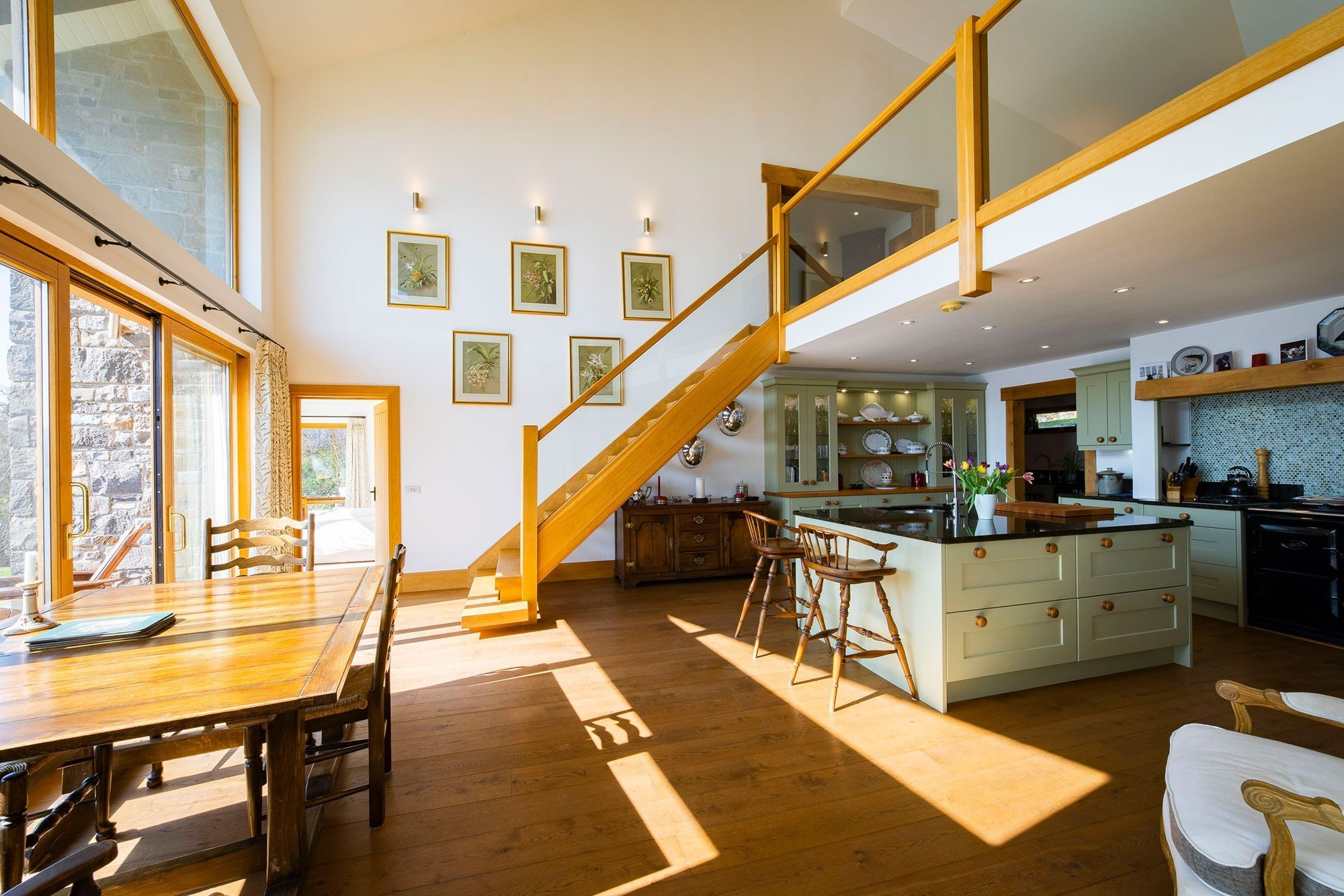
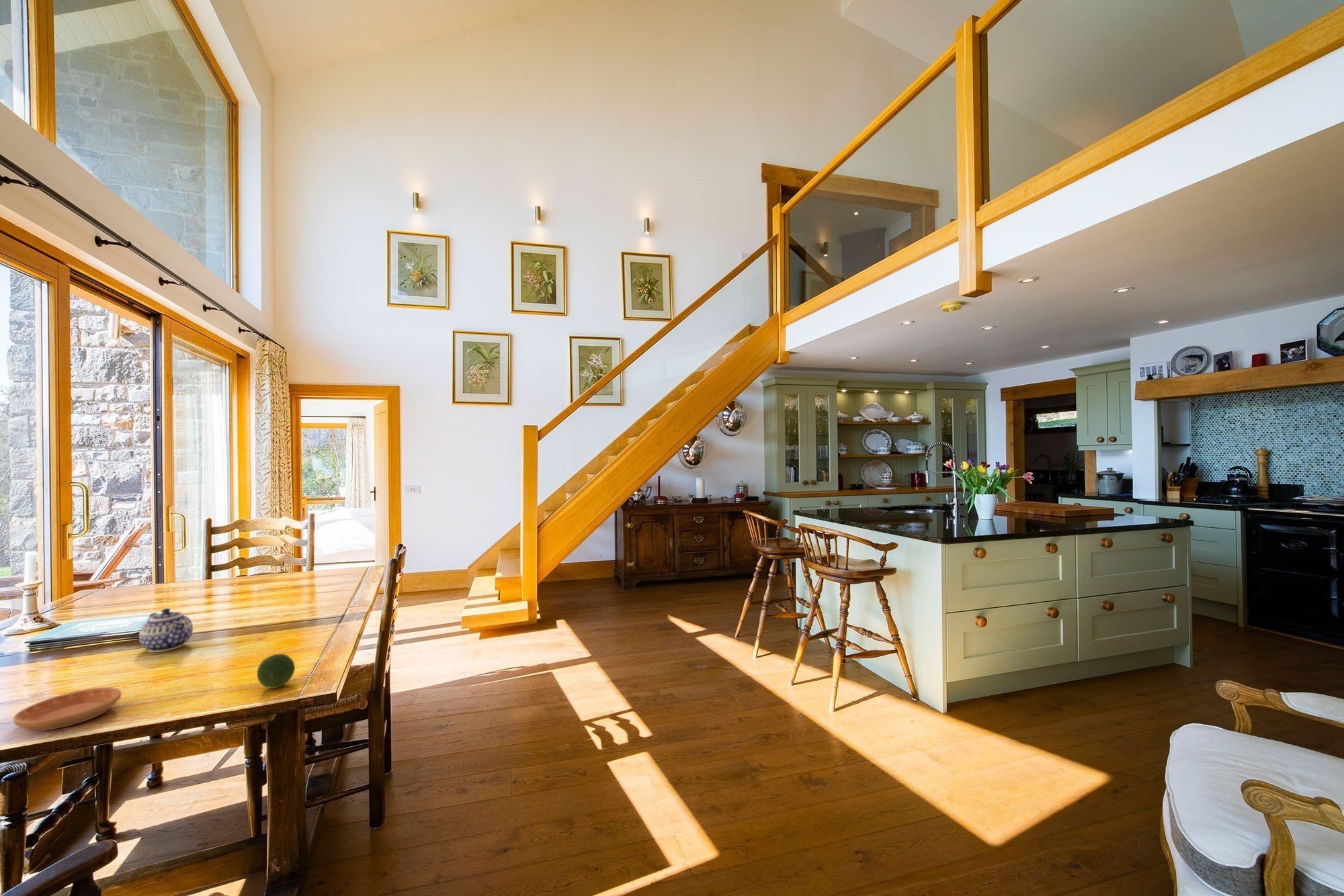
+ teapot [138,608,194,653]
+ fruit [256,654,296,689]
+ saucer [12,687,122,731]
